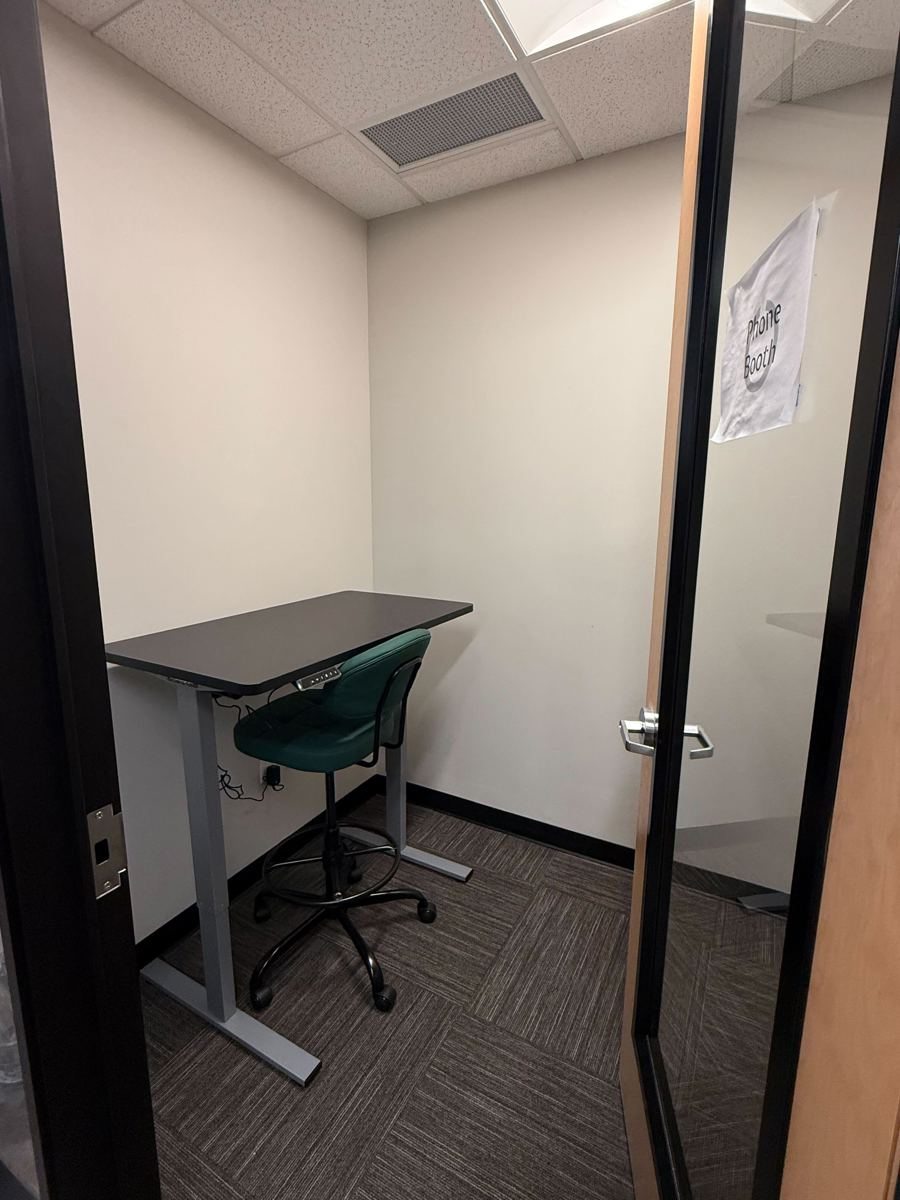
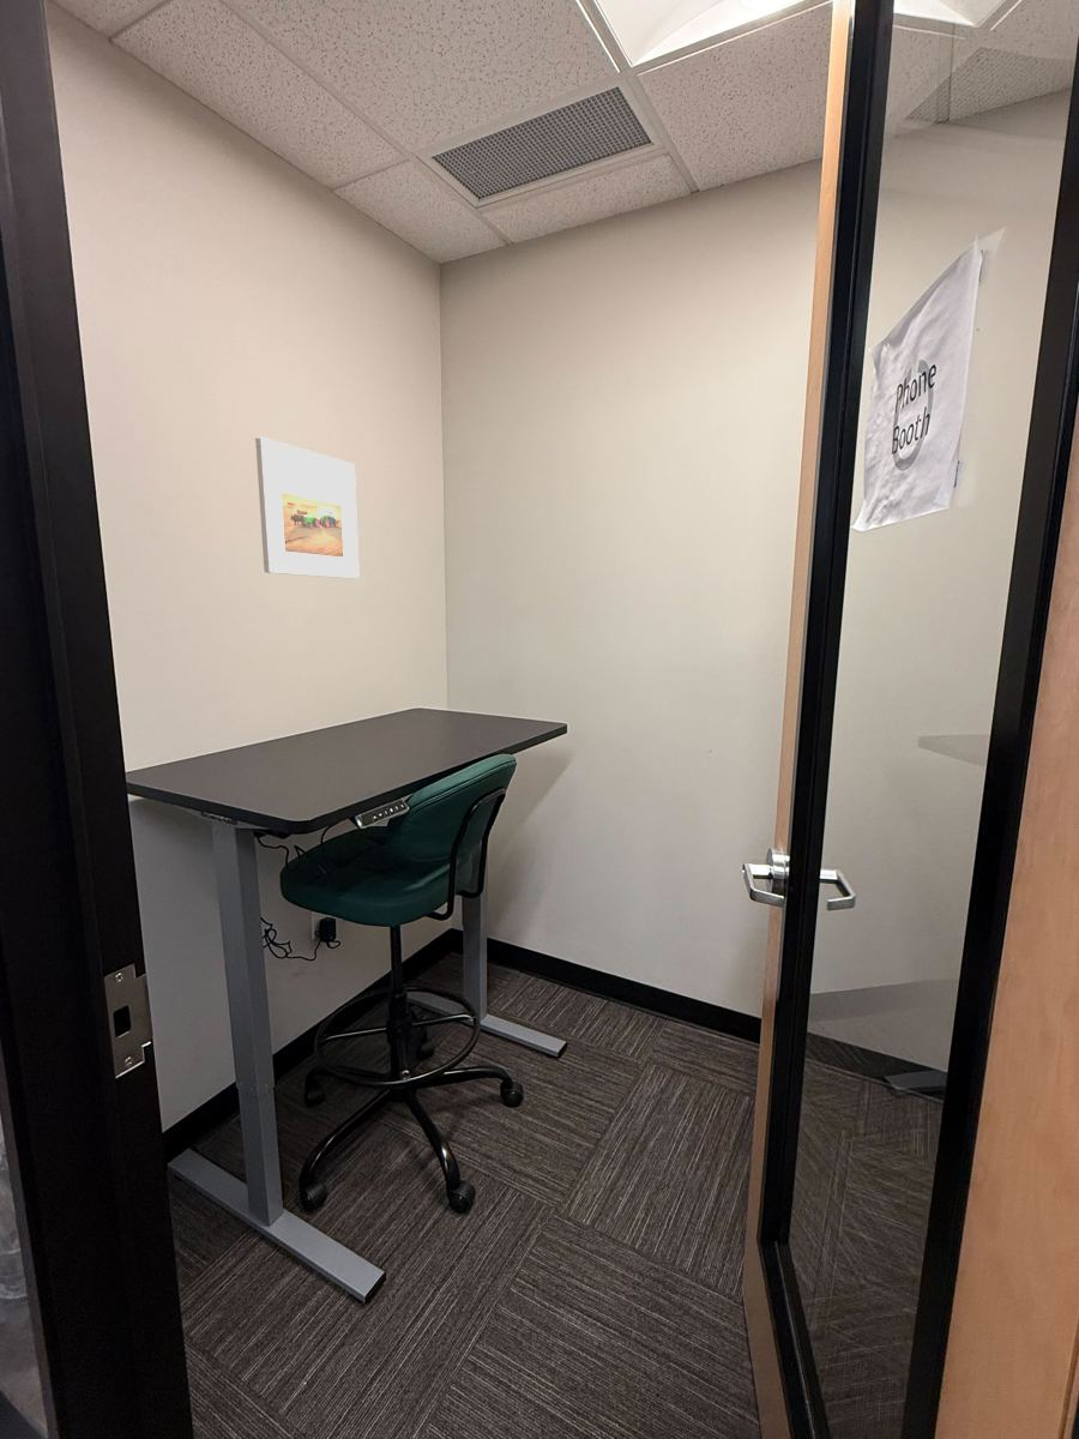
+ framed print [254,435,361,579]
